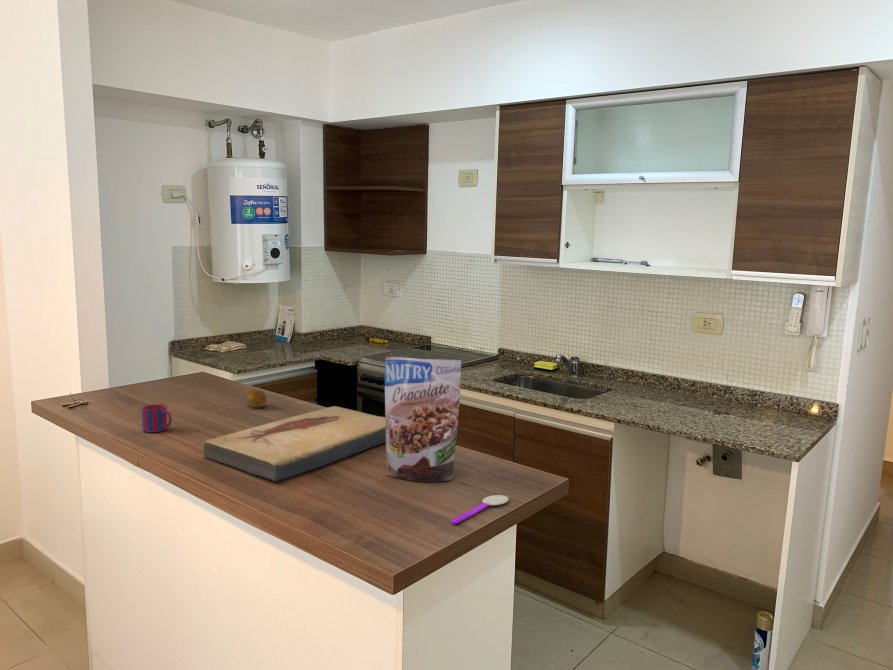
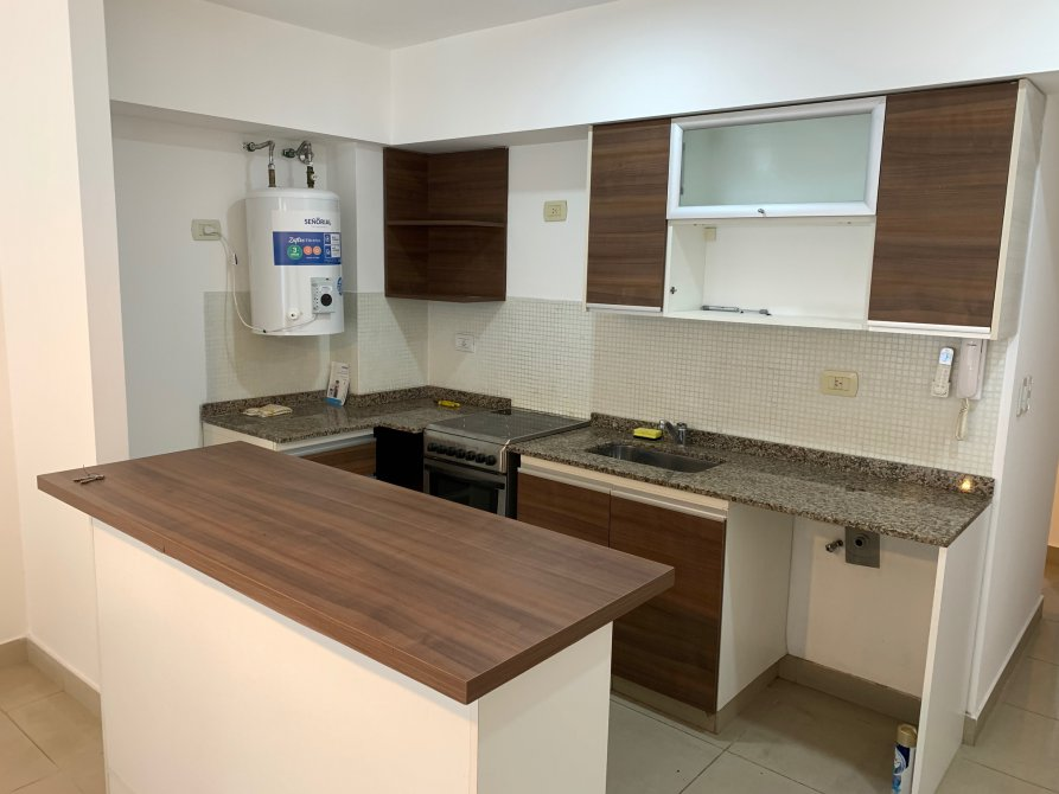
- granola pouch [384,355,462,483]
- mug [141,403,173,433]
- spoon [451,494,510,525]
- fruit [245,388,268,408]
- fish fossil [202,405,386,482]
